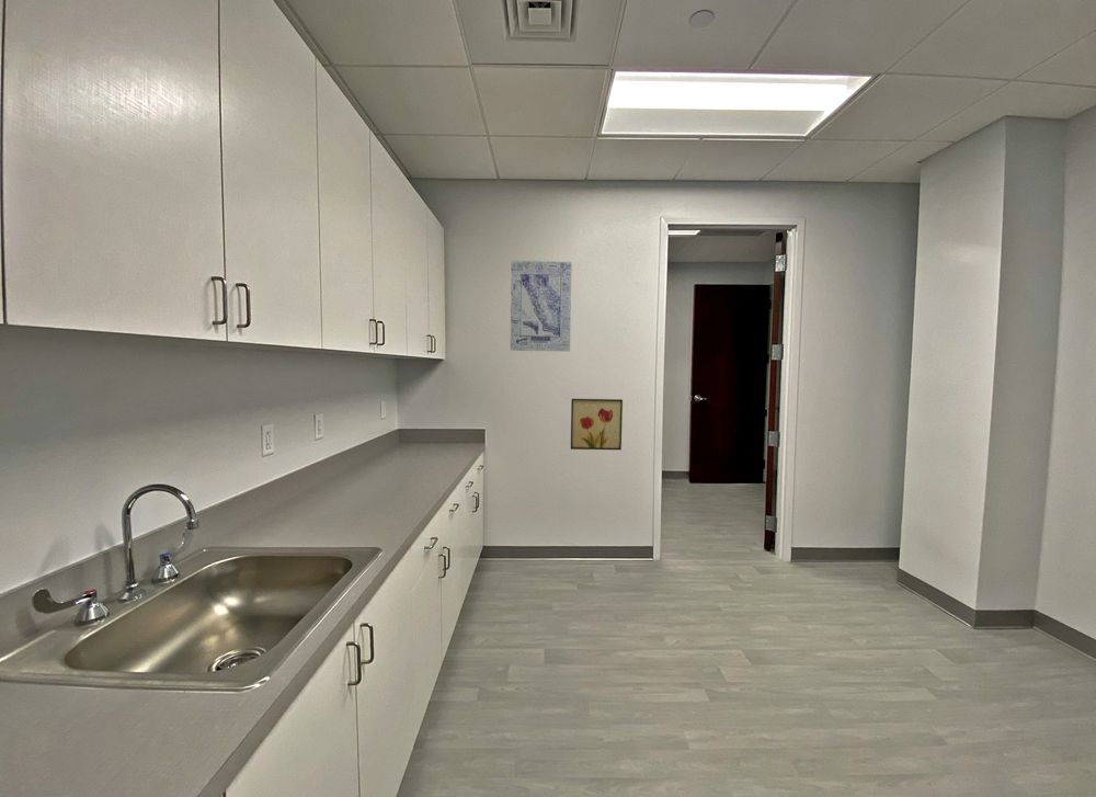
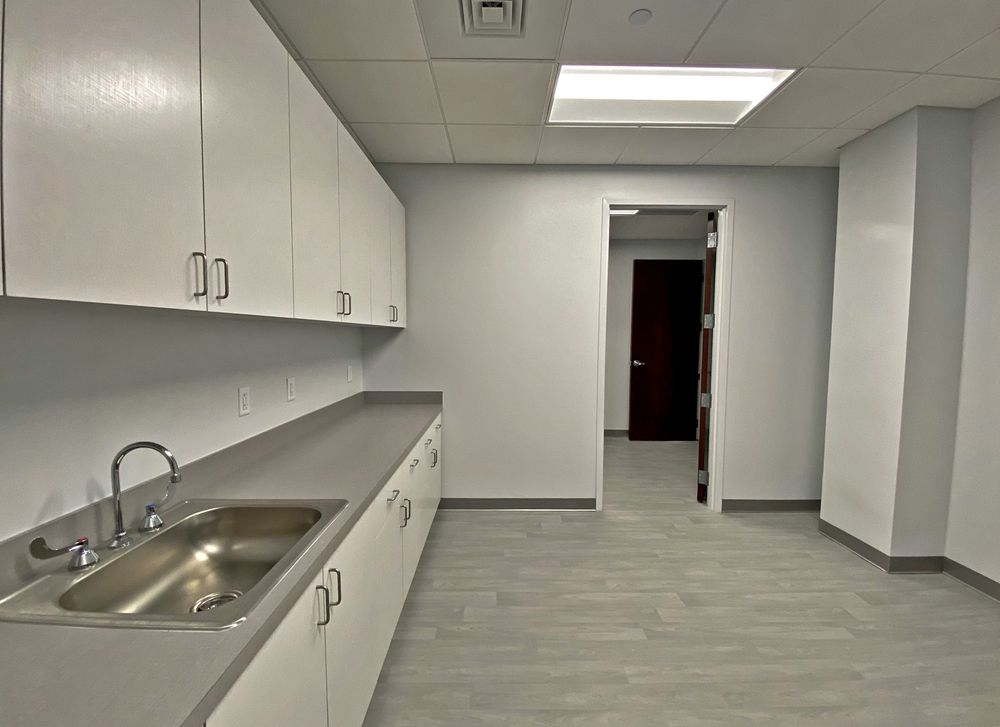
- wall art [510,260,573,352]
- wall art [570,398,624,451]
